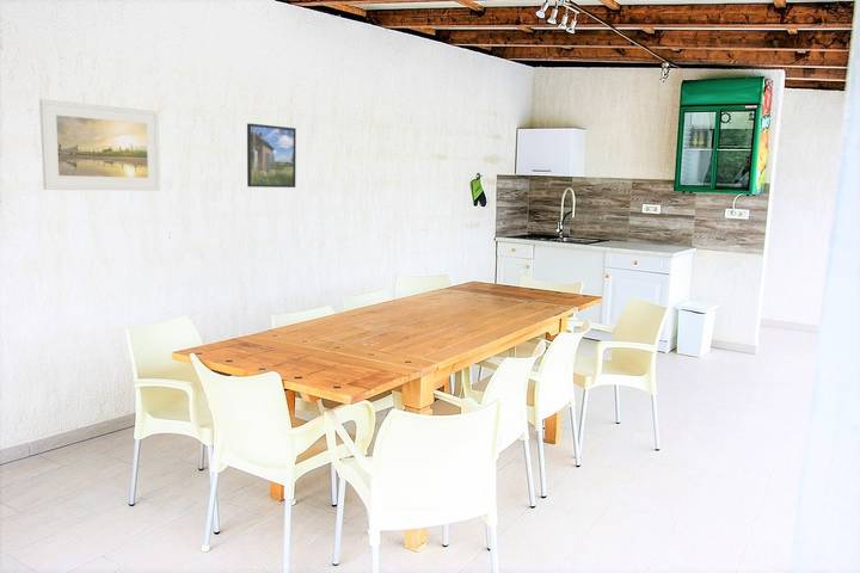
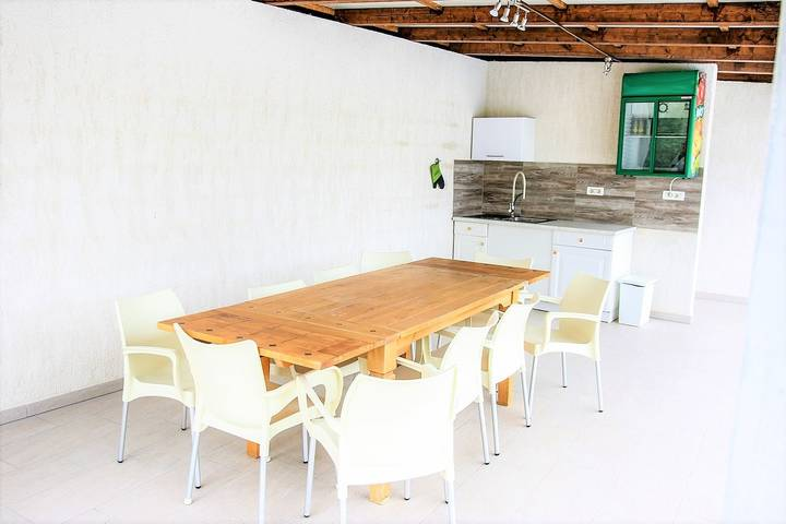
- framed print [38,98,161,192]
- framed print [246,122,297,189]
